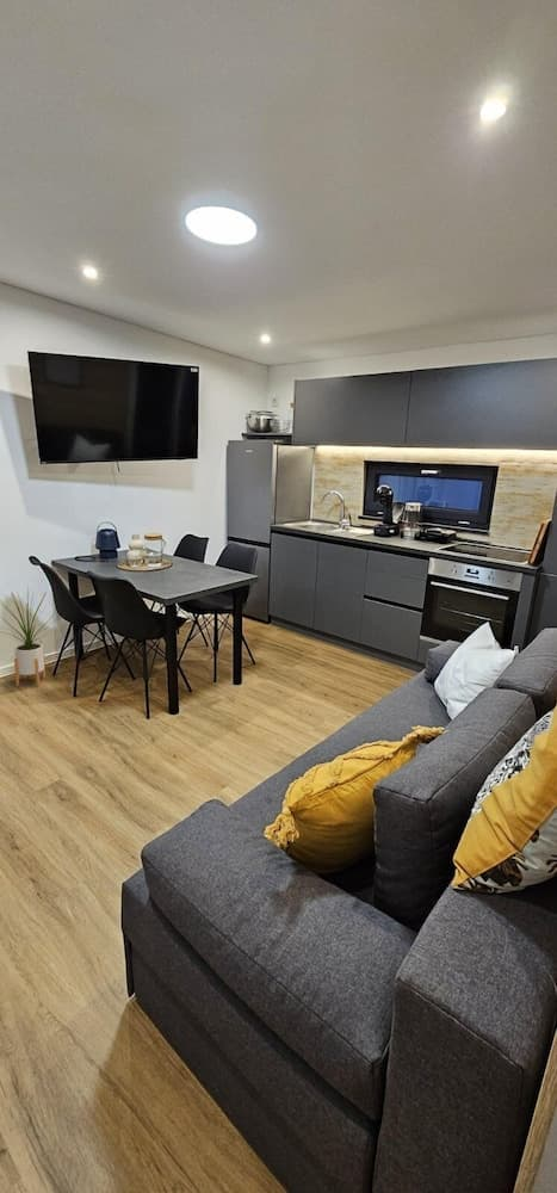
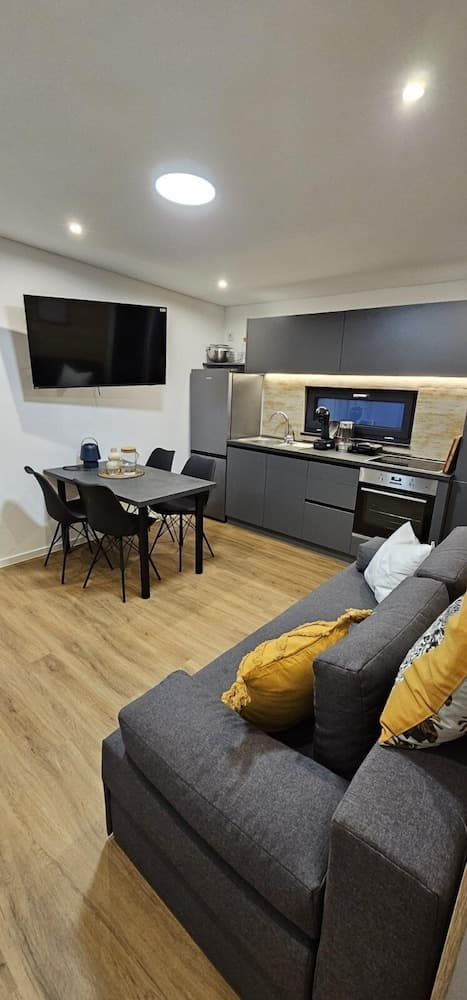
- house plant [0,583,55,687]
